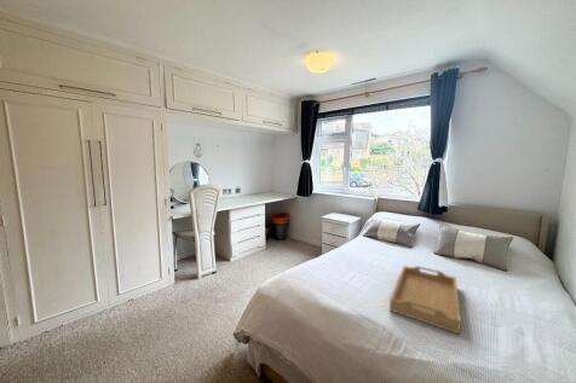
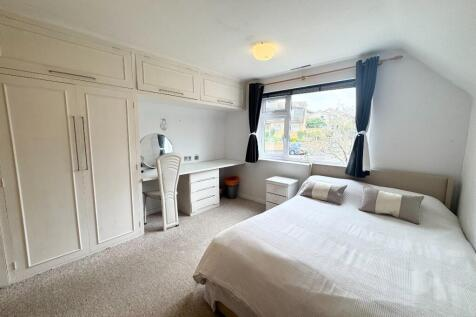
- serving tray [388,265,462,336]
